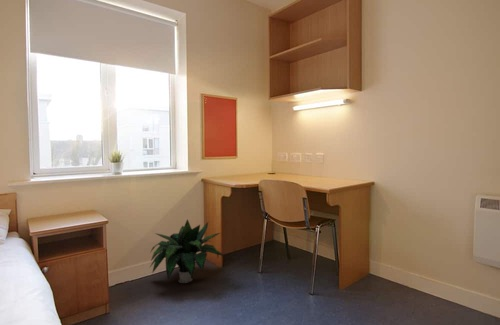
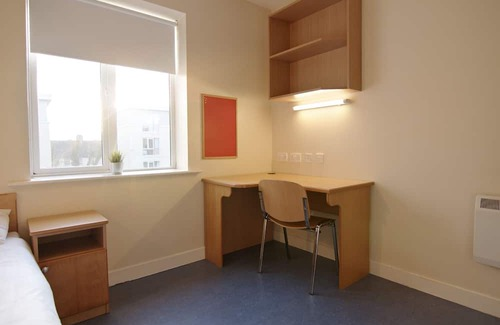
- potted plant [149,218,227,284]
